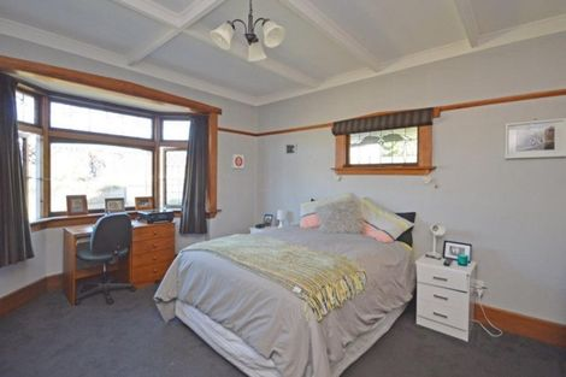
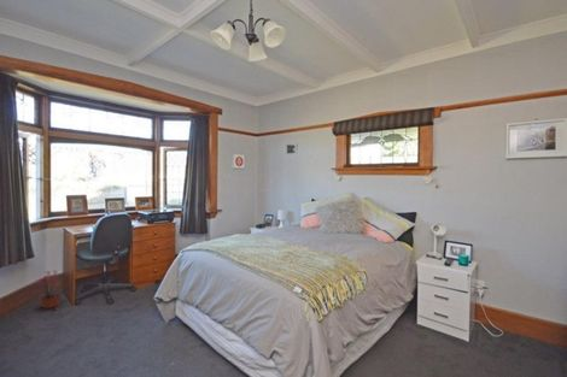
+ potted plant [34,270,62,311]
